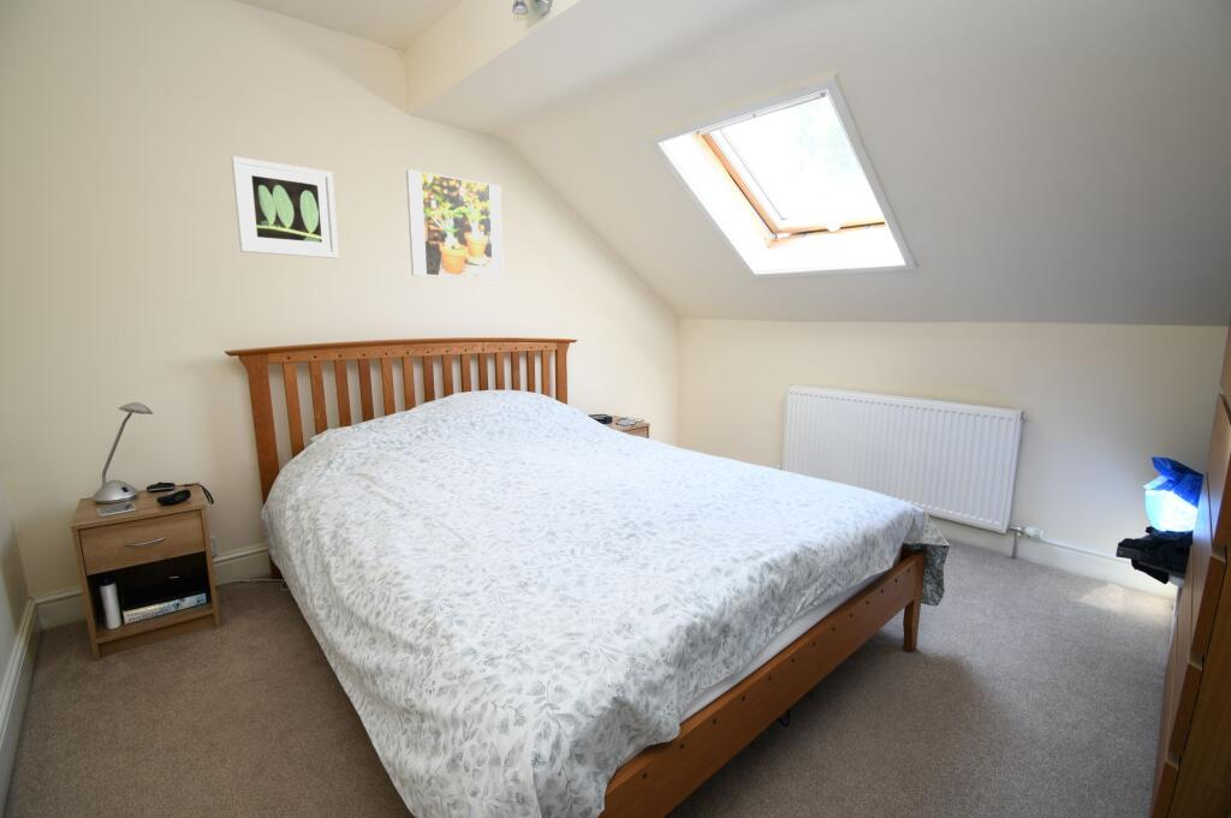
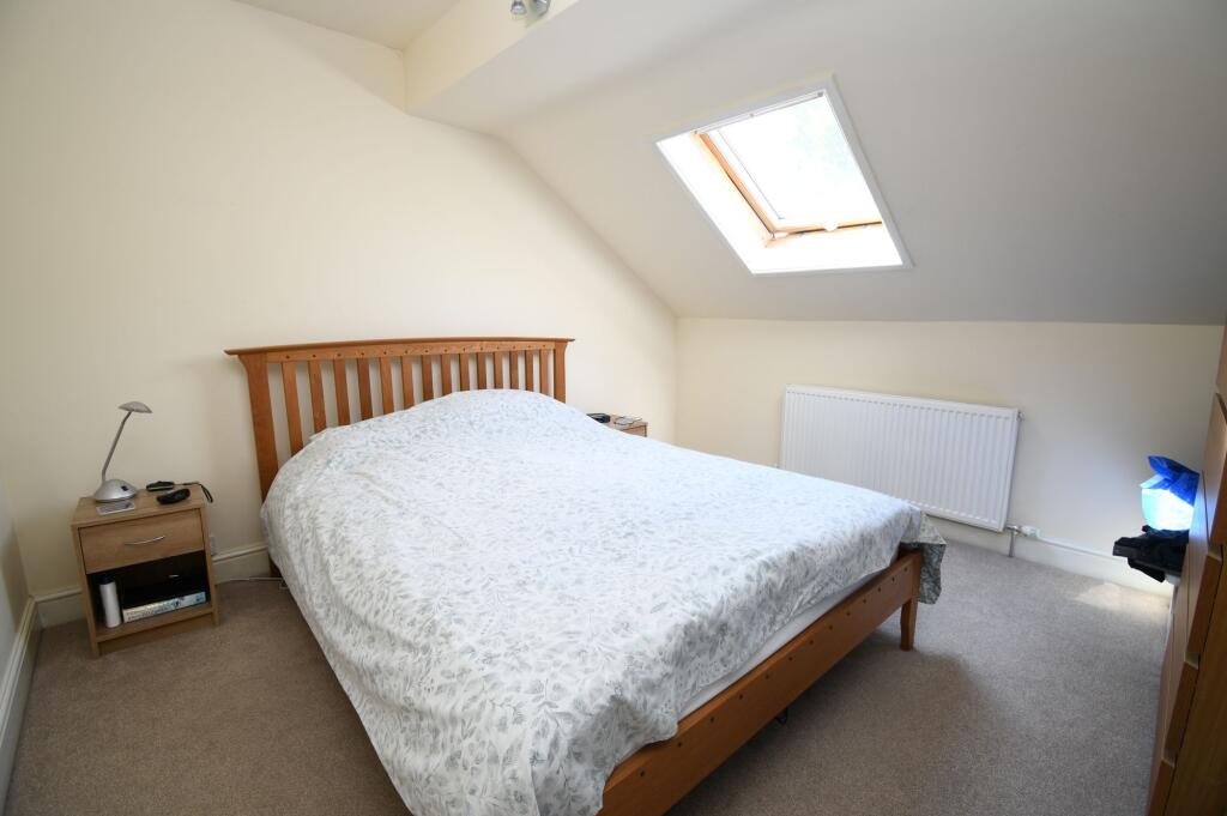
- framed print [405,168,505,281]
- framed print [230,155,340,259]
